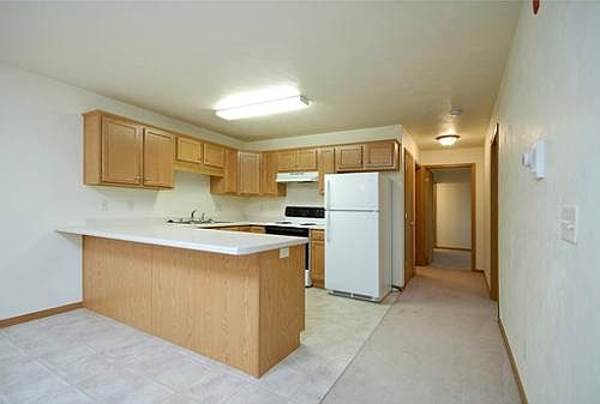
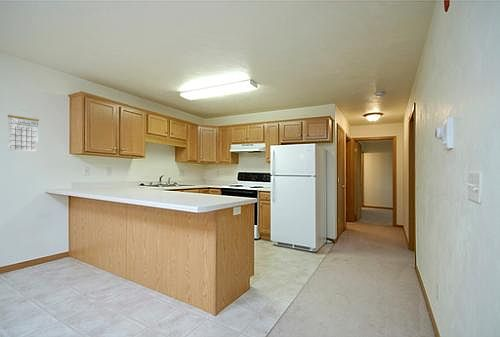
+ calendar [7,109,40,153]
